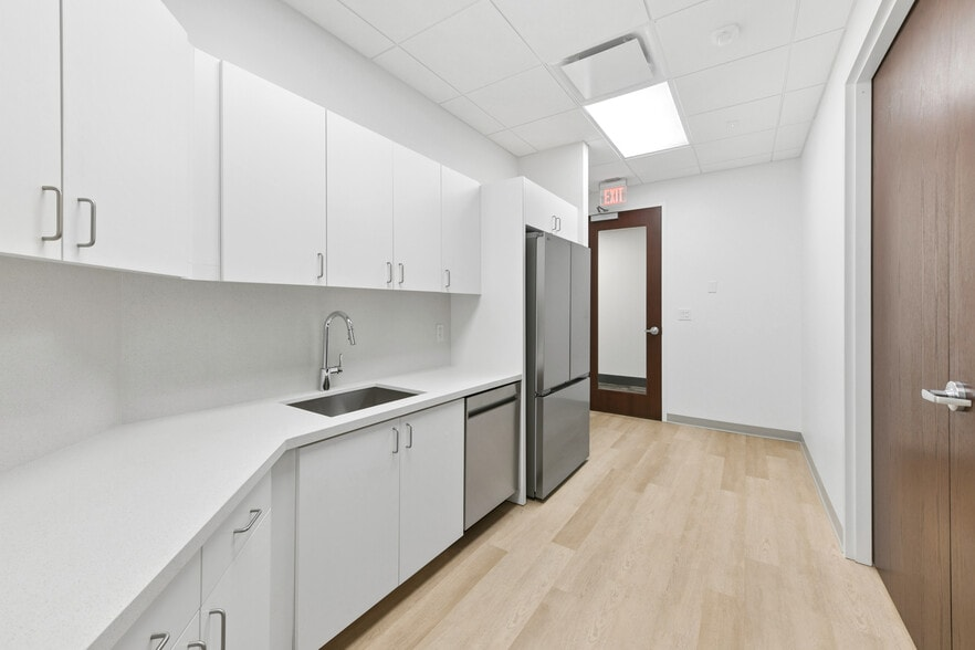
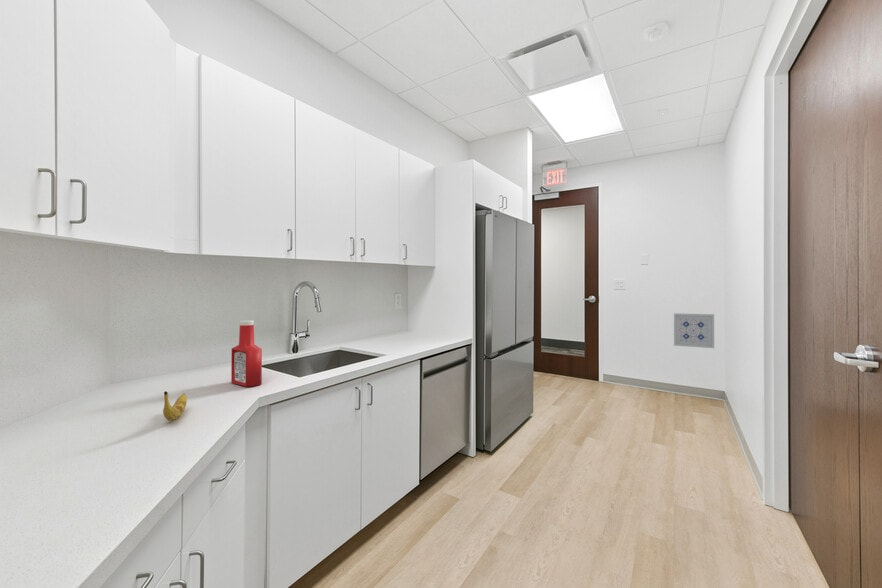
+ soap bottle [230,319,263,388]
+ banana [162,390,188,422]
+ wall art [673,312,715,349]
